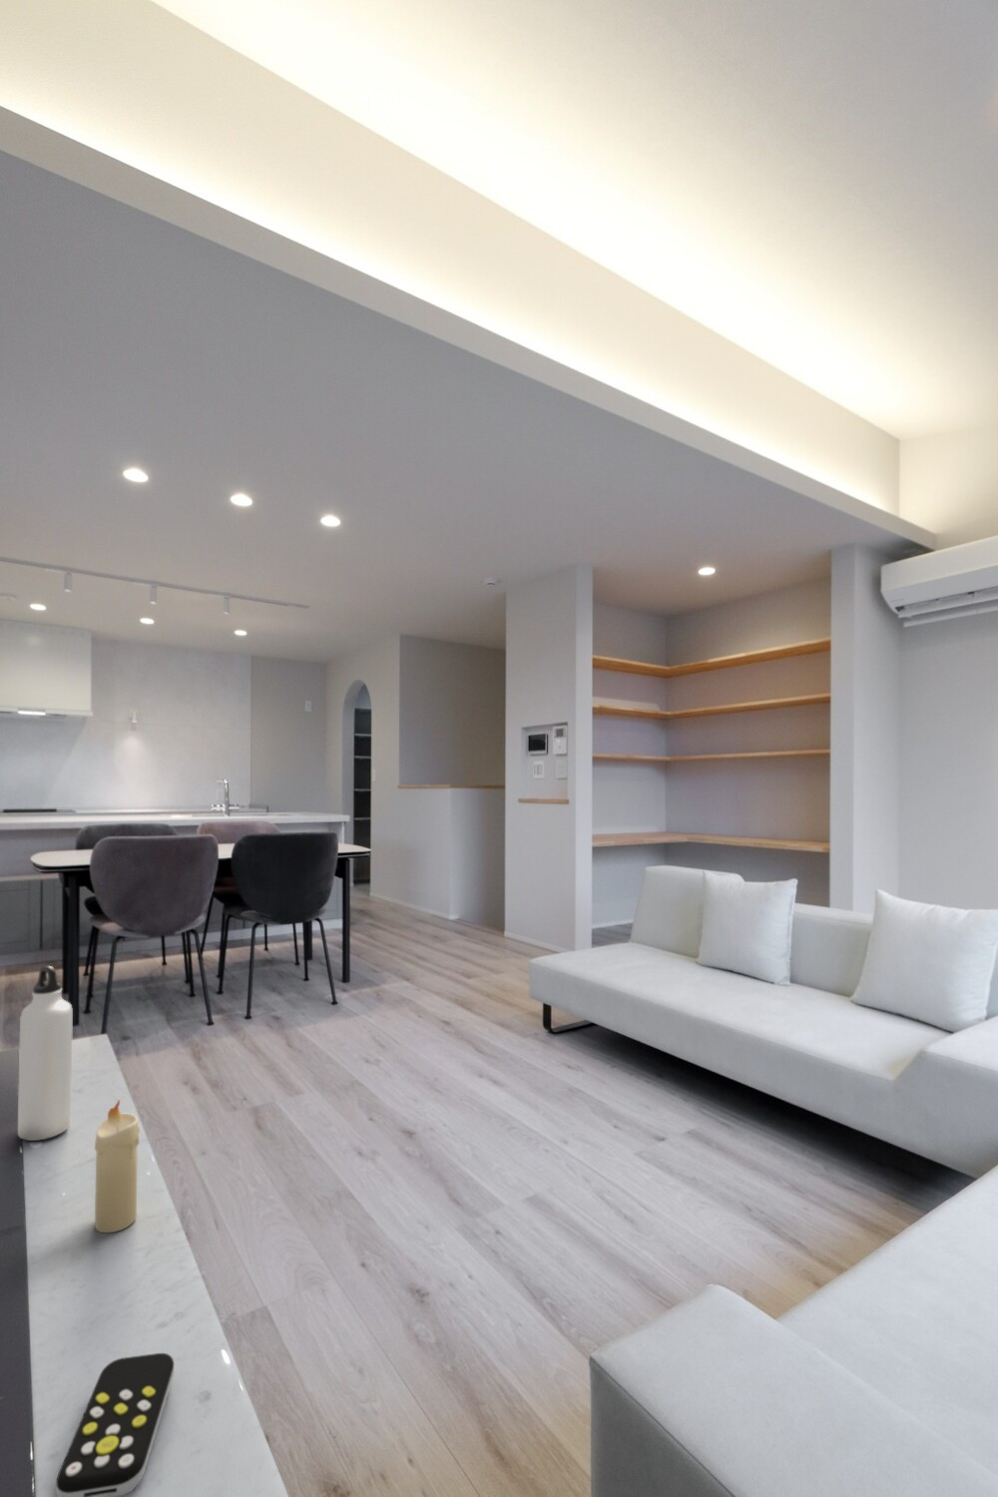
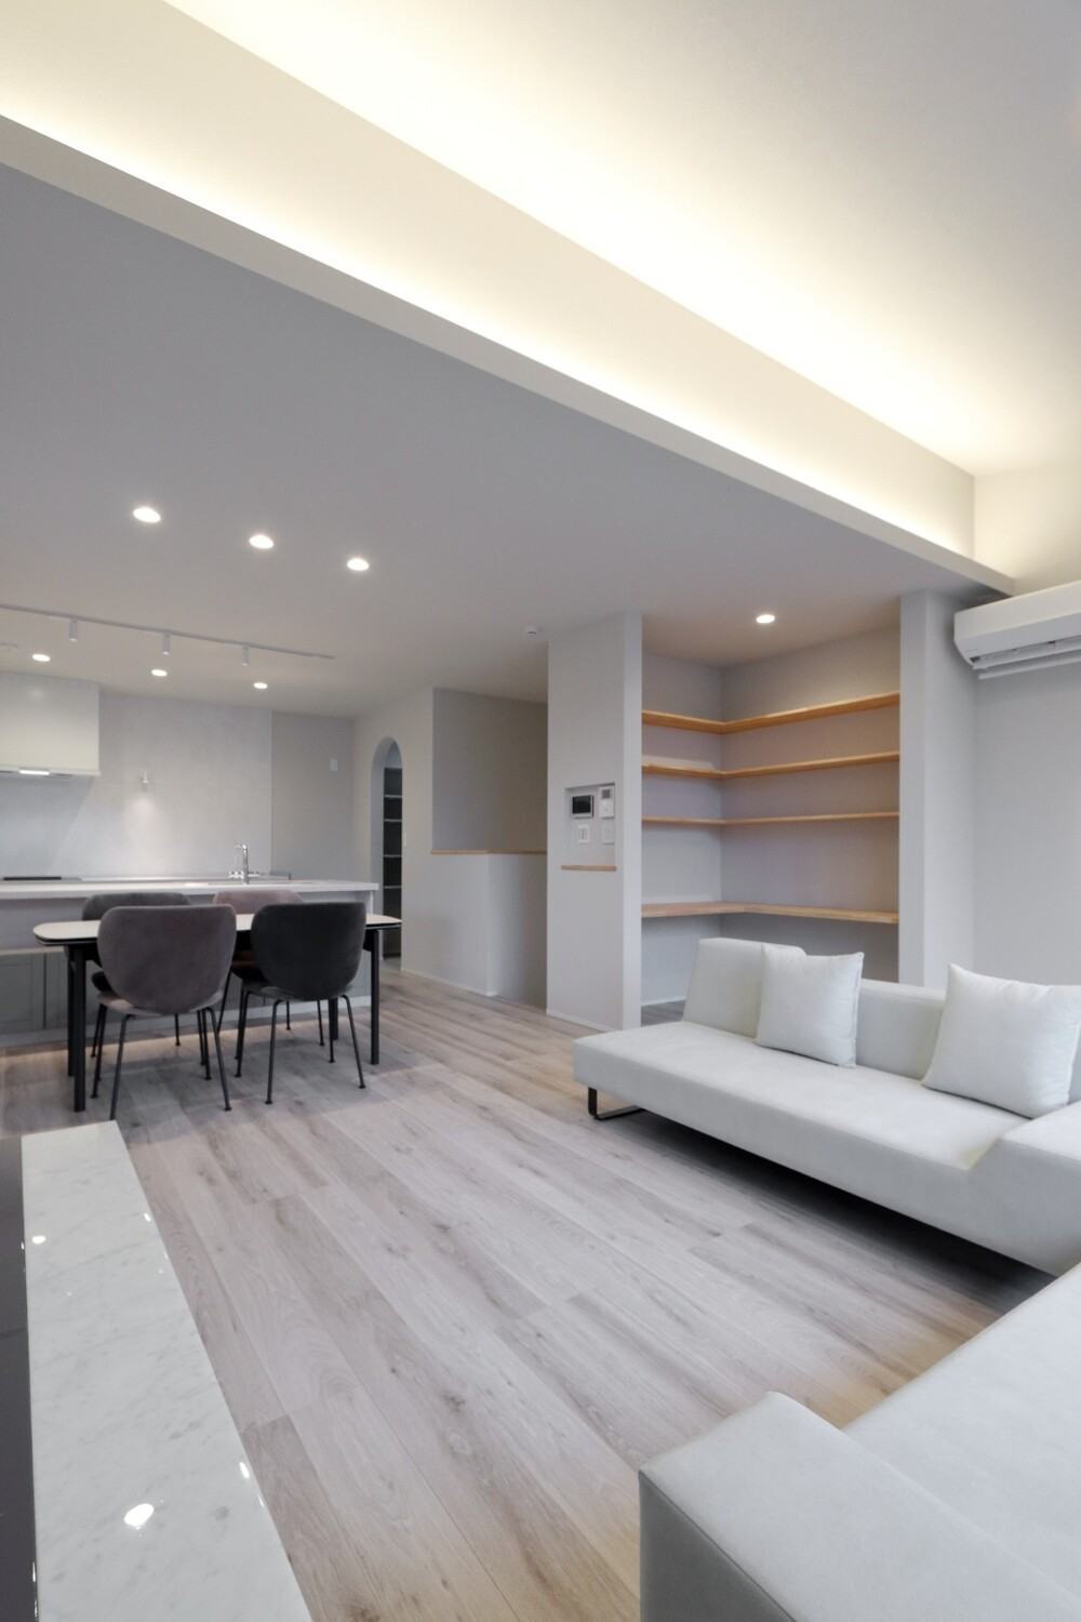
- candle [94,1098,140,1233]
- remote control [55,1352,175,1497]
- water bottle [17,965,74,1142]
